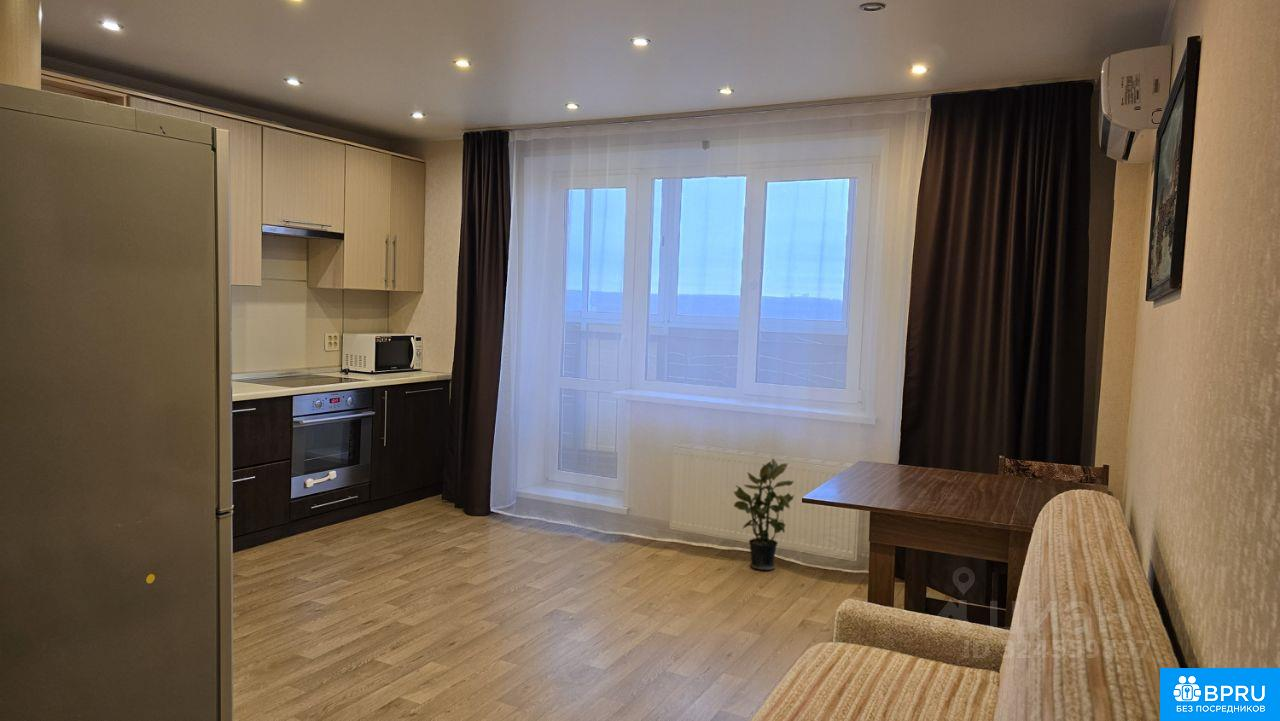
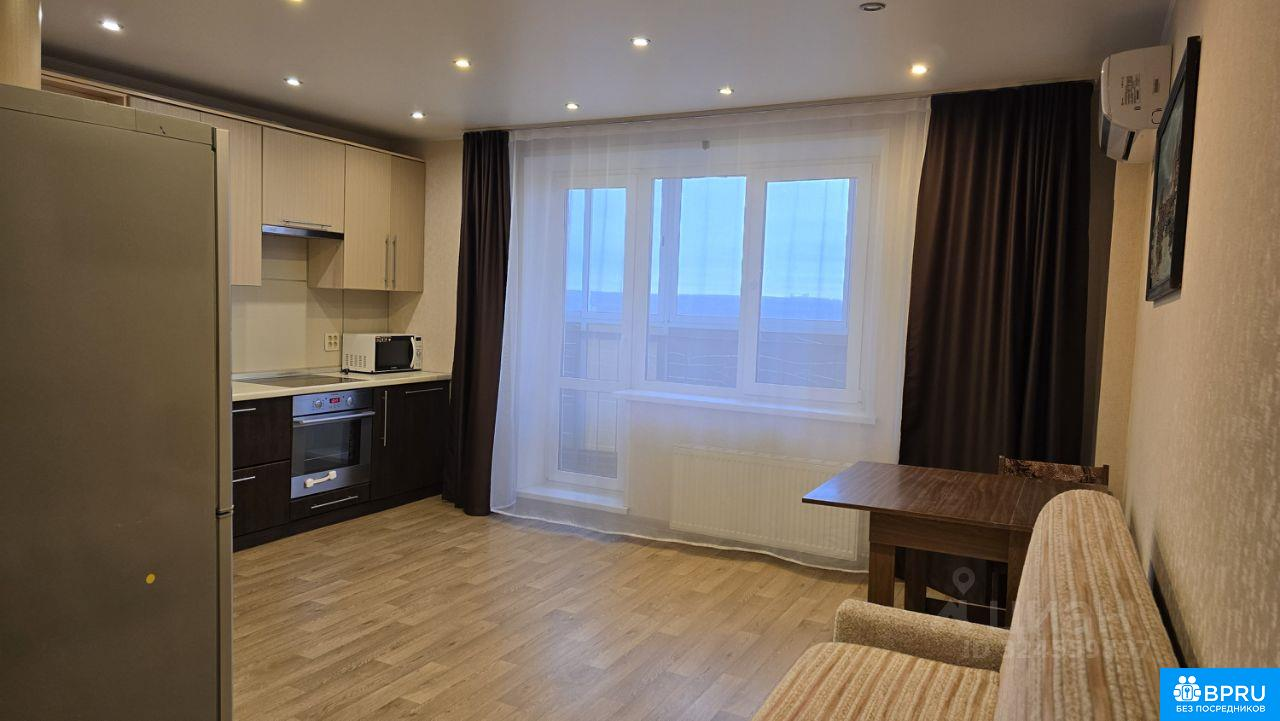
- potted plant [733,457,795,571]
